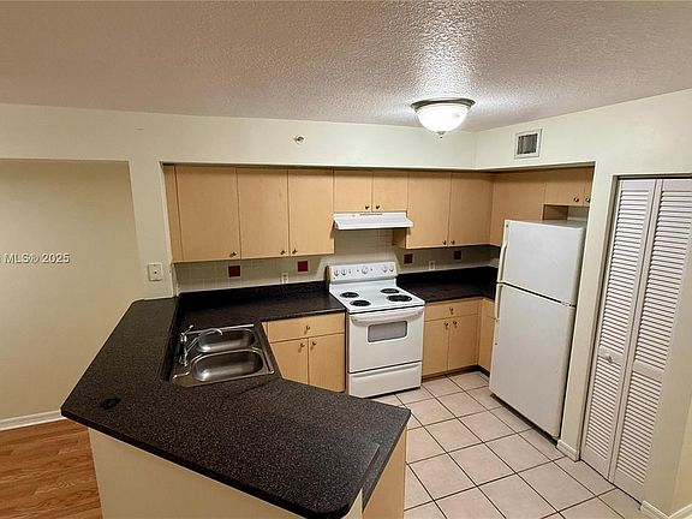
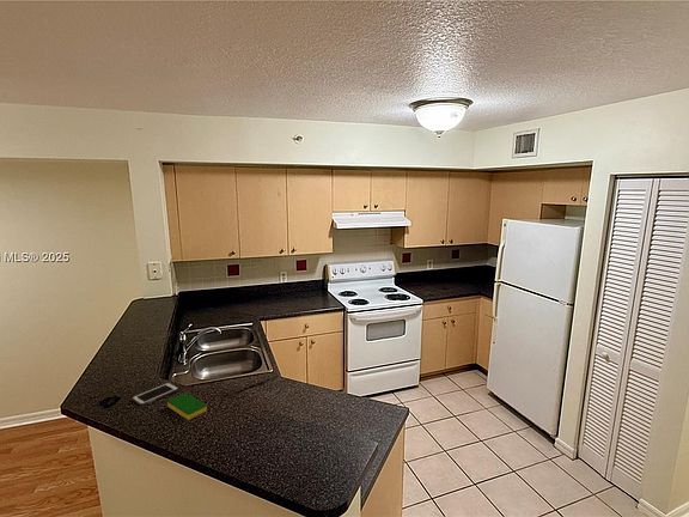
+ dish sponge [166,391,208,421]
+ cell phone [132,382,179,407]
